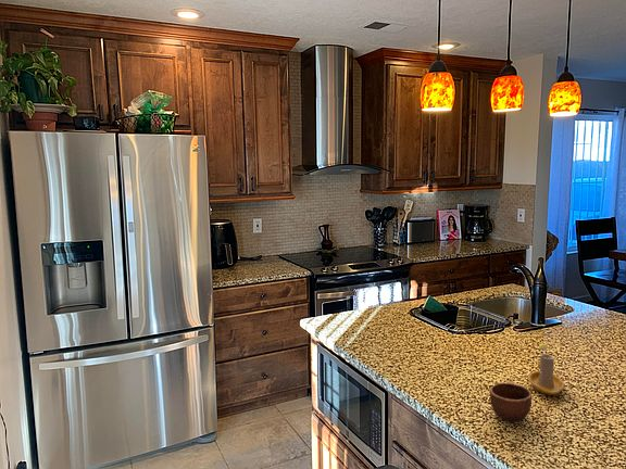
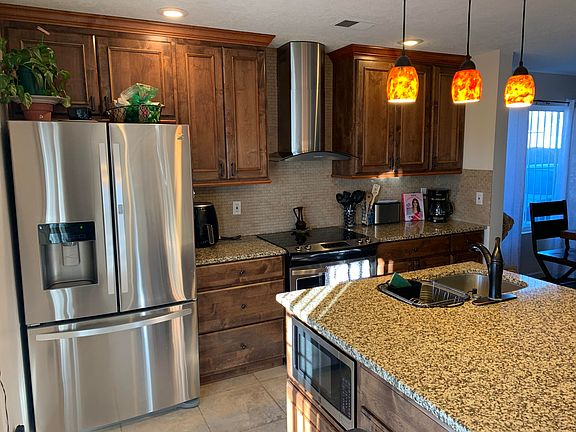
- mug [489,380,533,423]
- candle holder [527,343,566,396]
